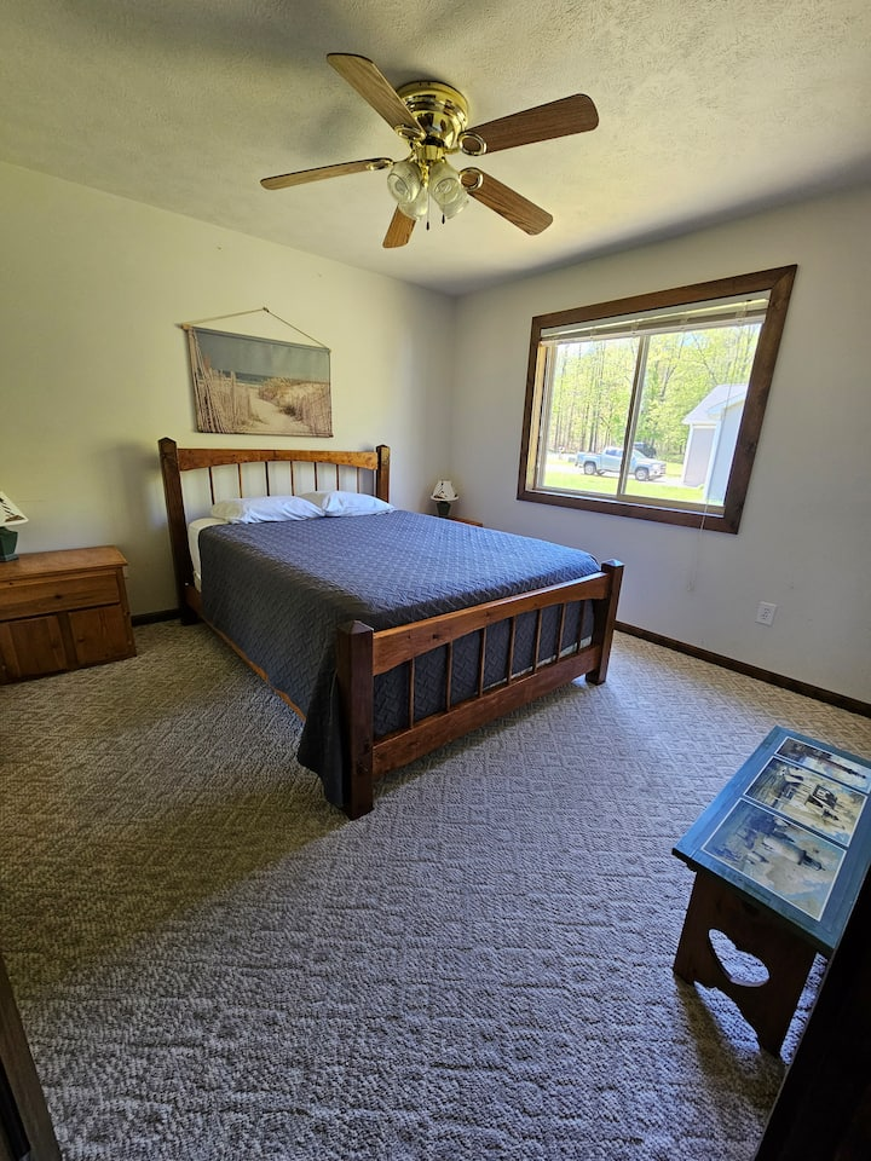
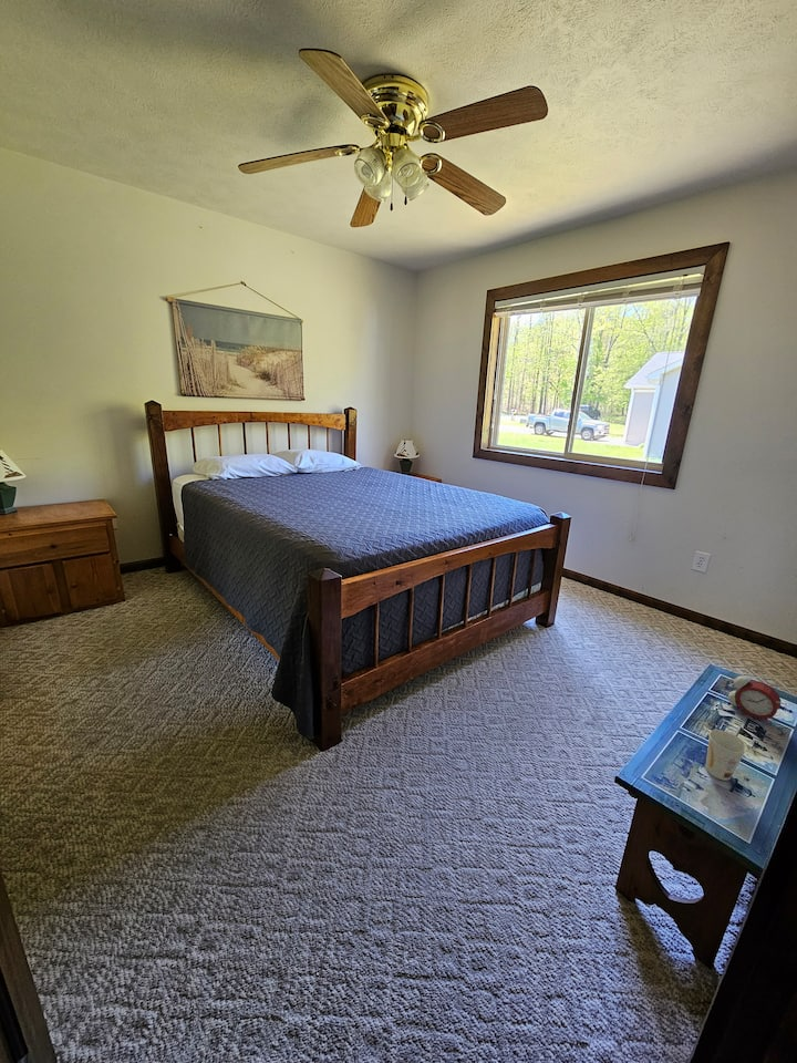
+ alarm clock [723,675,788,725]
+ cup [705,729,748,782]
